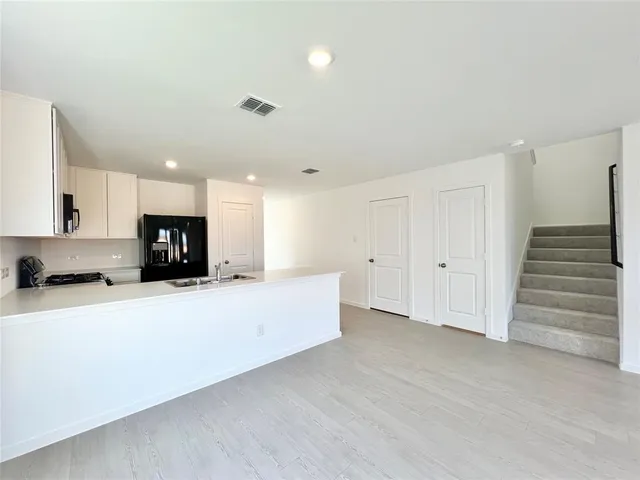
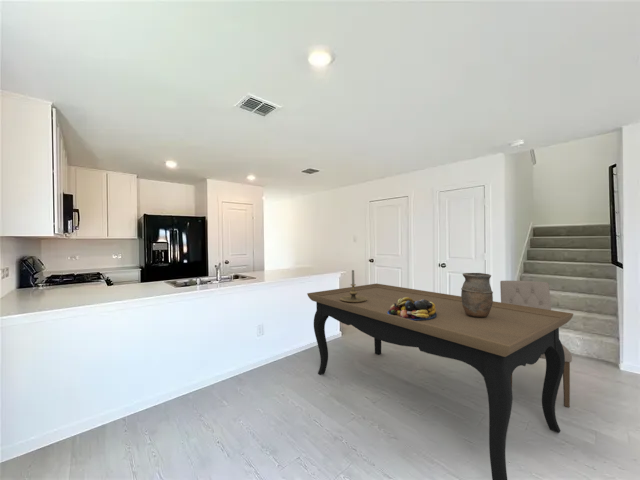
+ dining chair [499,280,573,408]
+ fruit bowl [388,297,437,321]
+ candle holder [340,269,367,303]
+ vase [460,272,494,317]
+ dining table [306,283,574,480]
